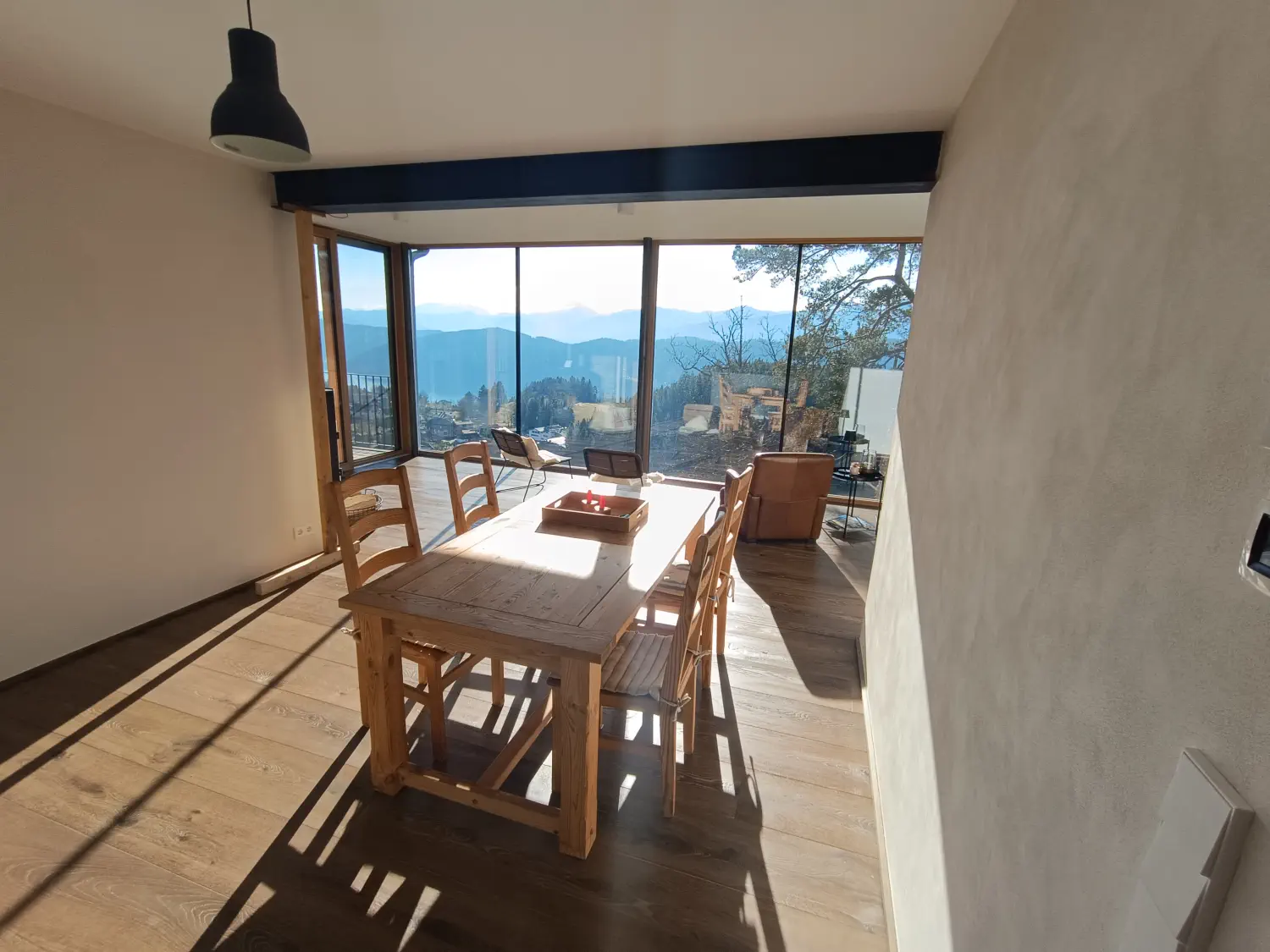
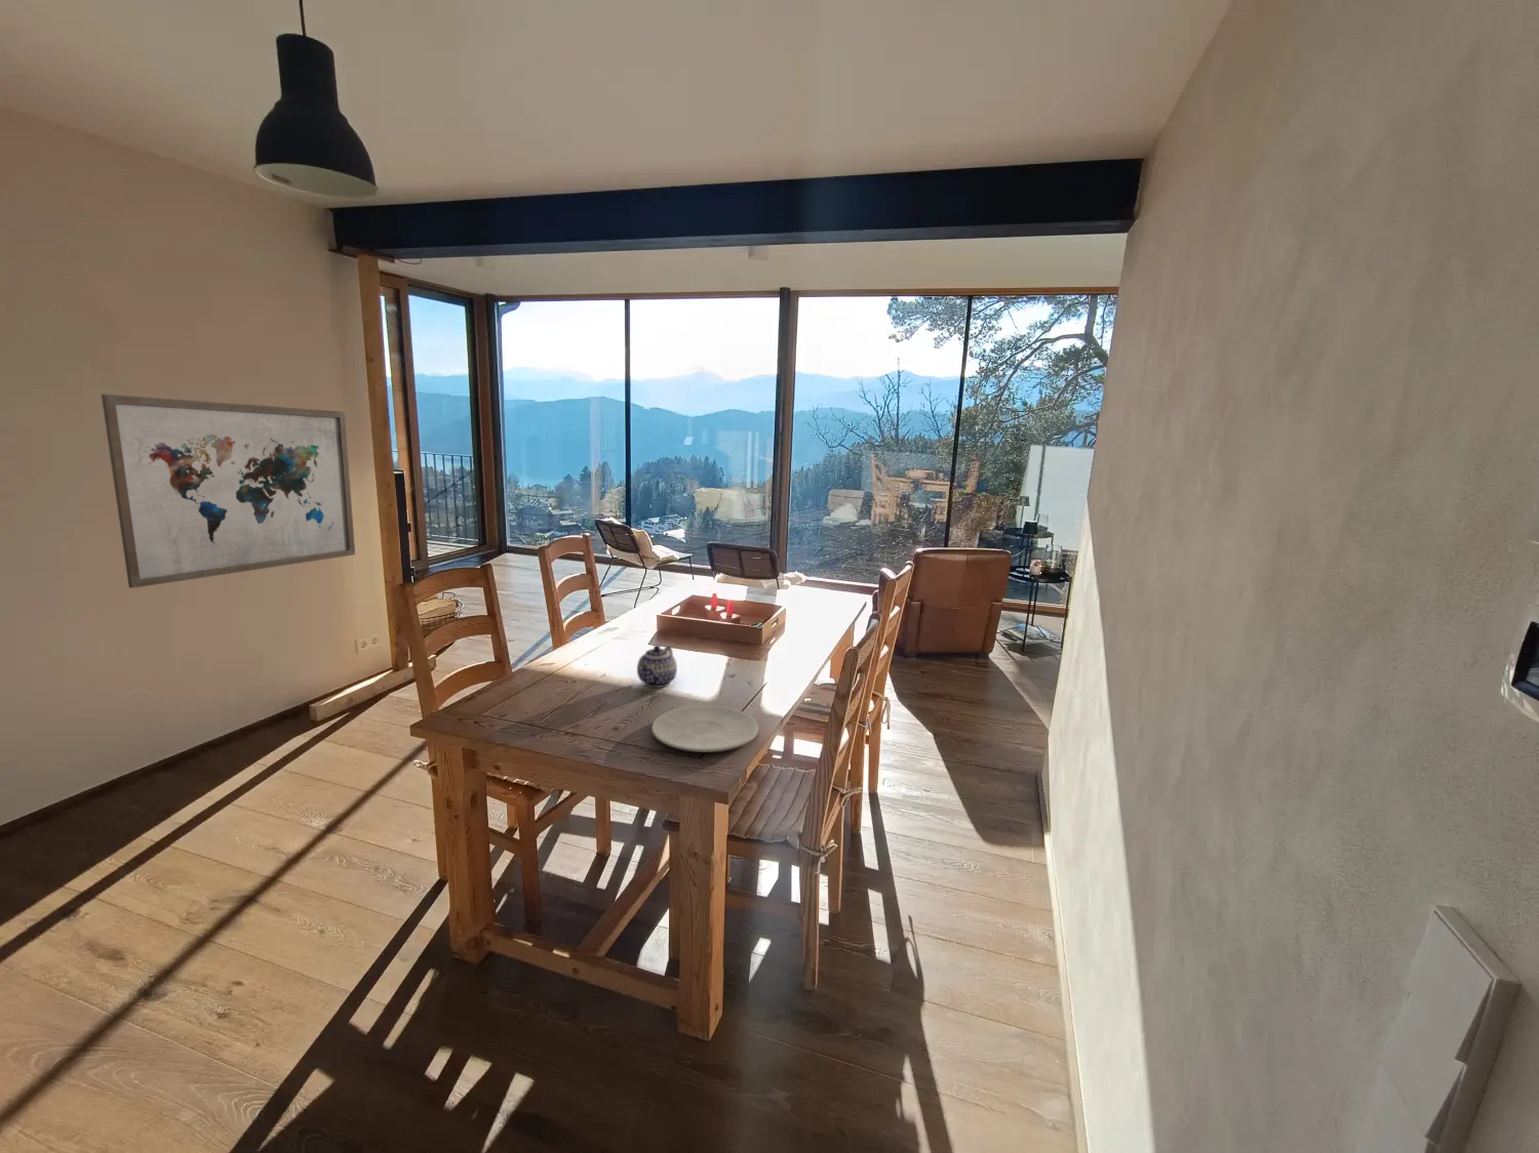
+ wall art [101,394,356,590]
+ plate [651,704,760,753]
+ teapot [636,644,679,689]
